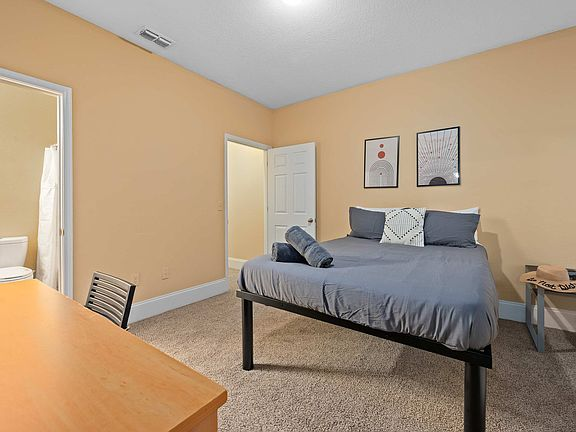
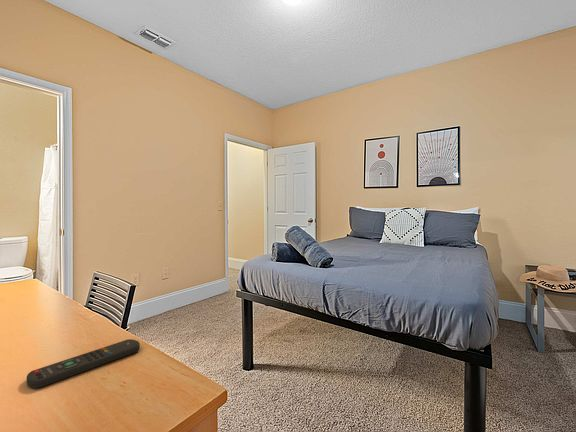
+ remote control [26,338,141,389]
